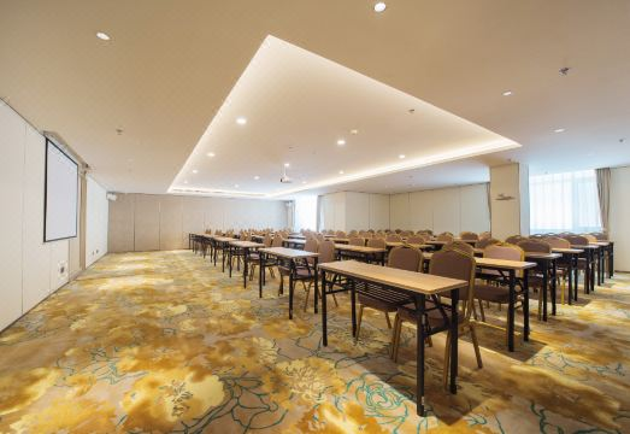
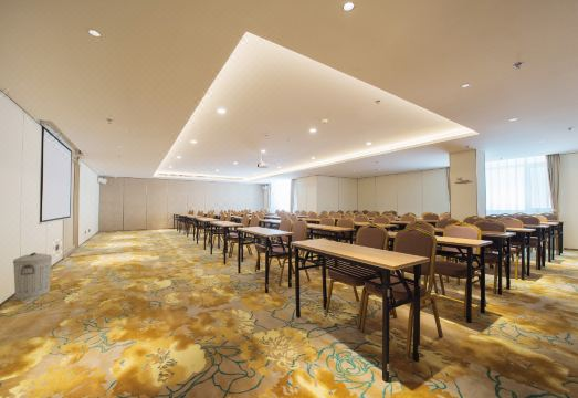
+ trash can [12,252,53,300]
